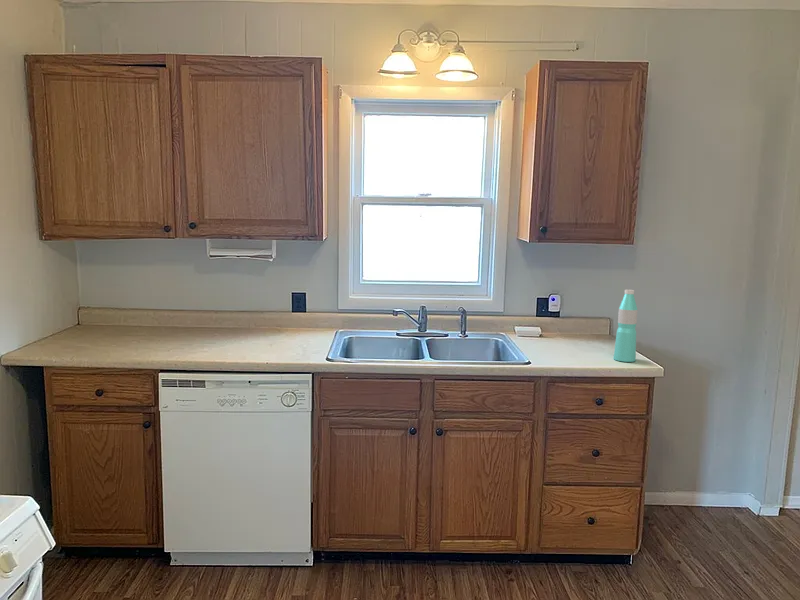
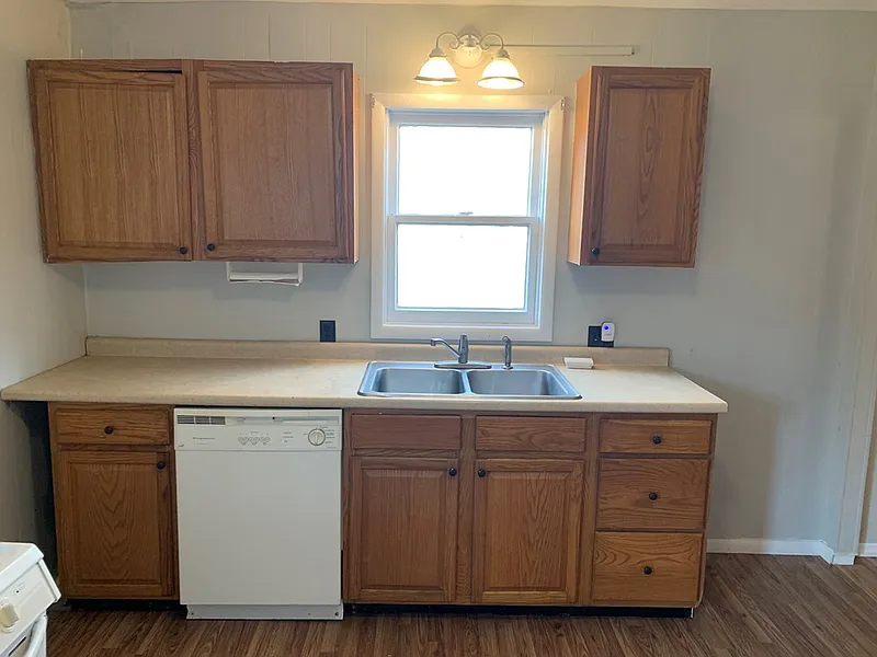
- water bottle [613,289,638,363]
